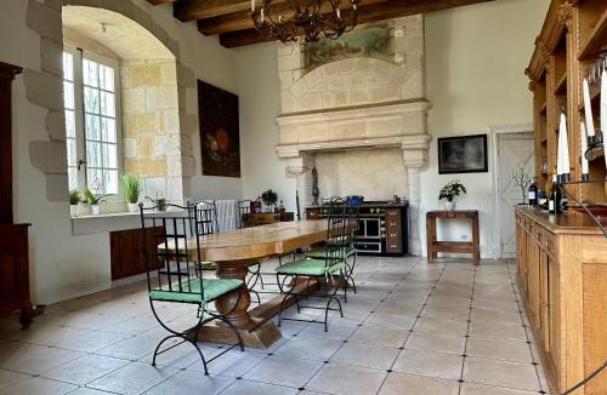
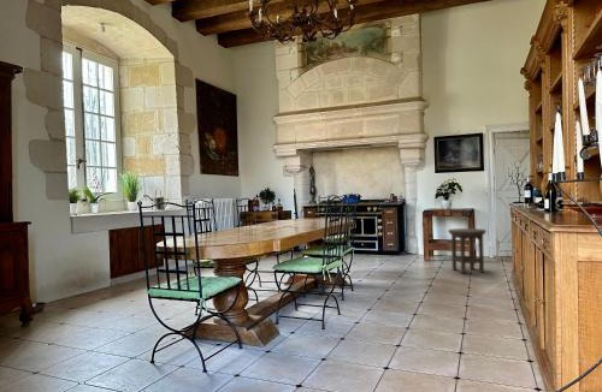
+ stool [447,227,488,274]
